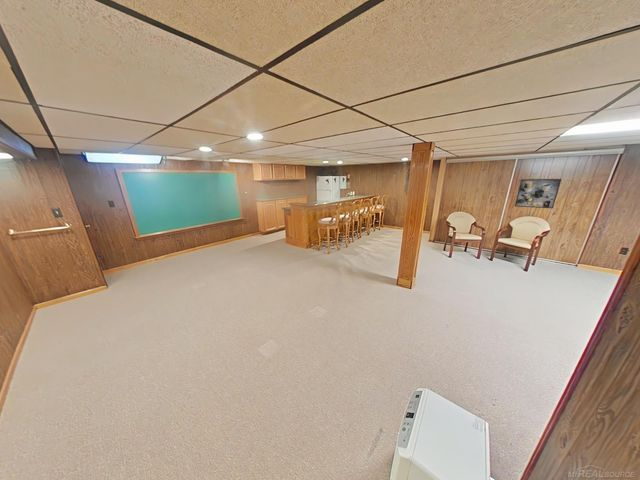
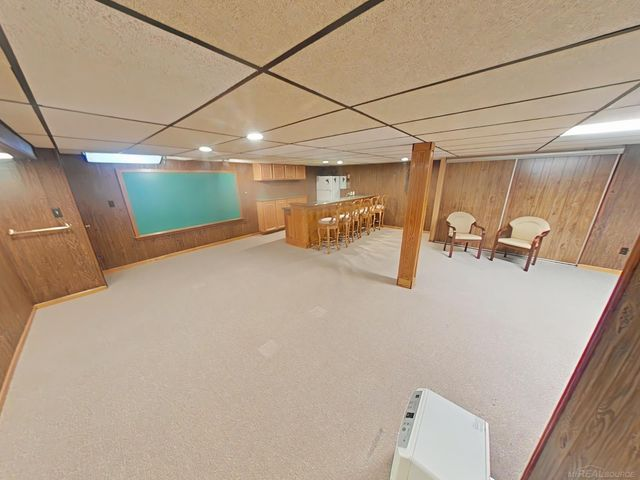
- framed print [514,178,562,209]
